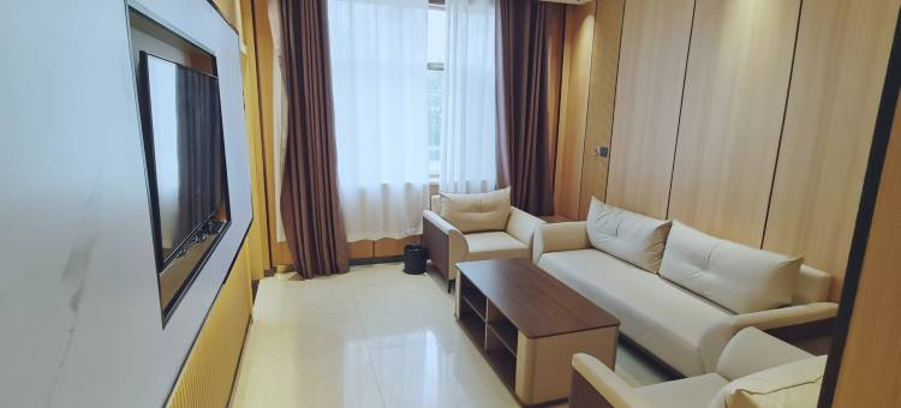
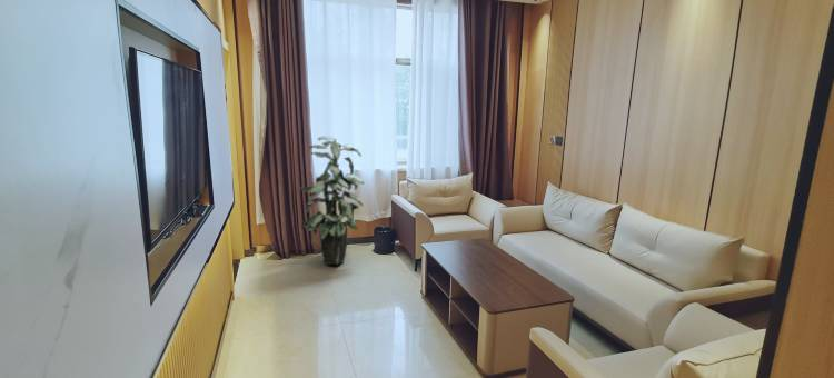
+ indoor plant [298,136,365,266]
